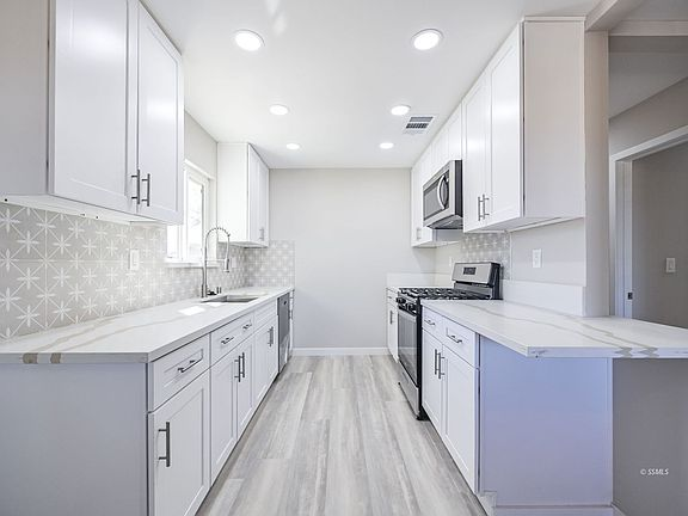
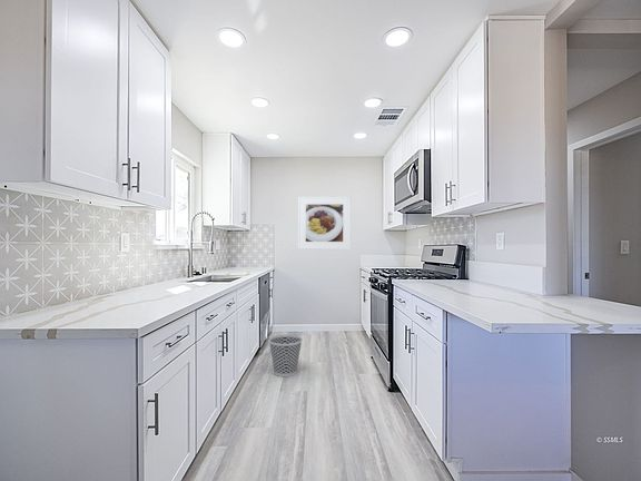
+ wastebasket [268,334,304,377]
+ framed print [297,196,352,251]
